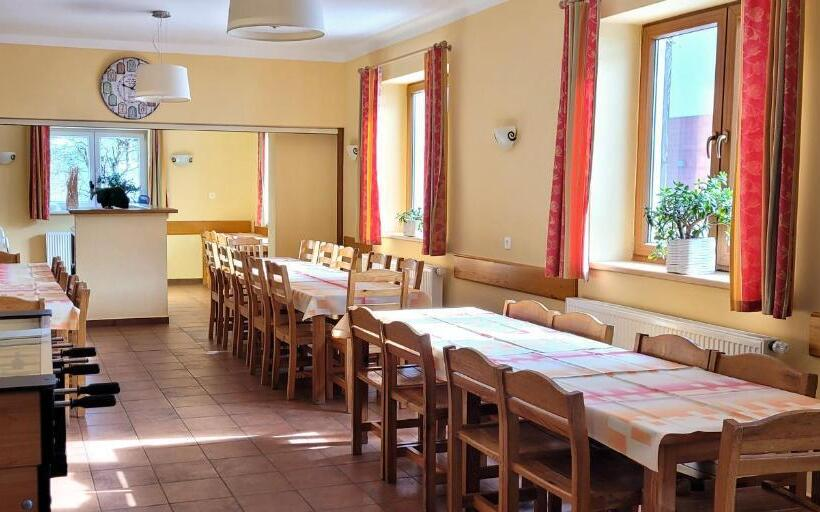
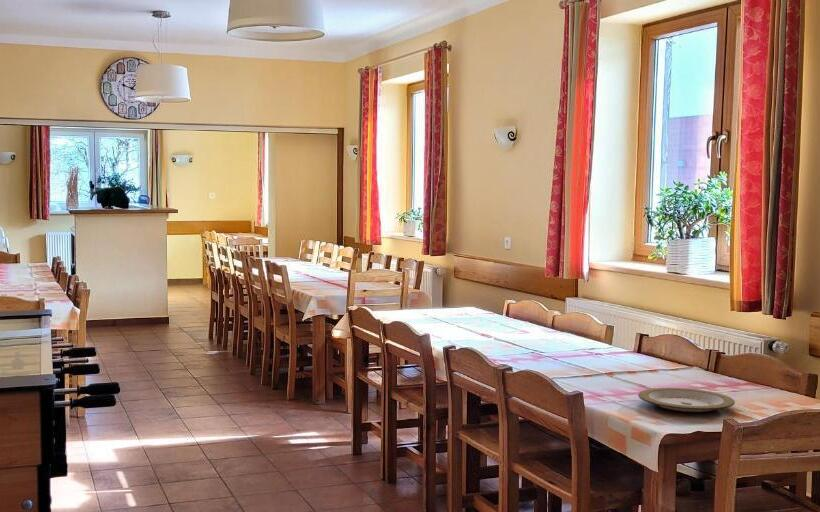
+ plate [637,387,736,413]
